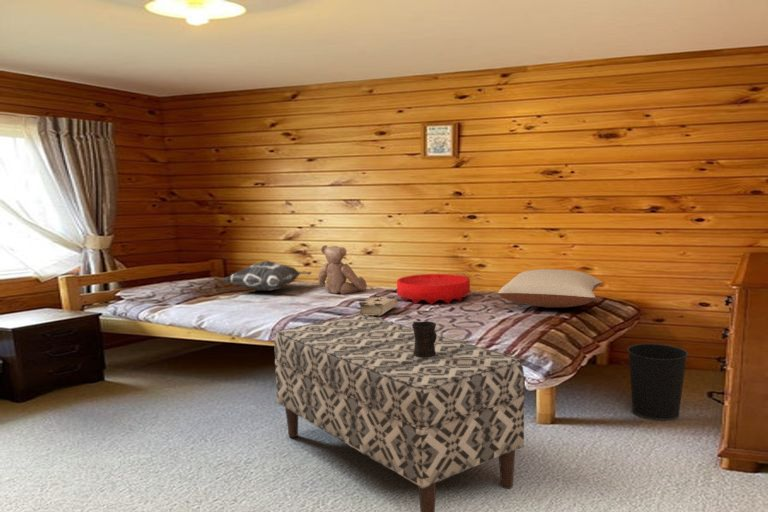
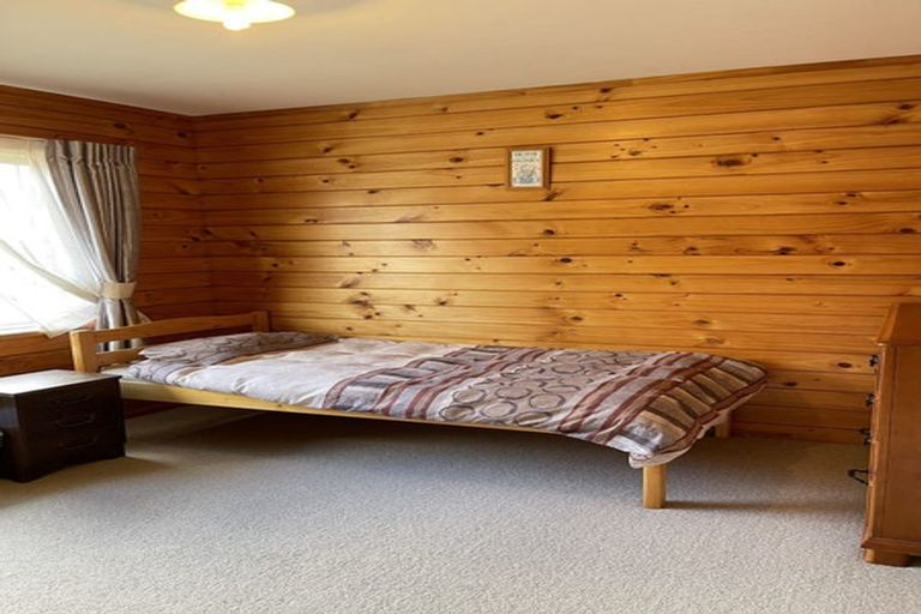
- teddy bear [317,244,368,295]
- cushion [396,273,471,305]
- pillow [497,268,603,309]
- wastebasket [626,343,689,422]
- decorative pillow [222,260,313,292]
- bench [274,314,525,512]
- book [357,294,398,318]
- mug [411,320,437,357]
